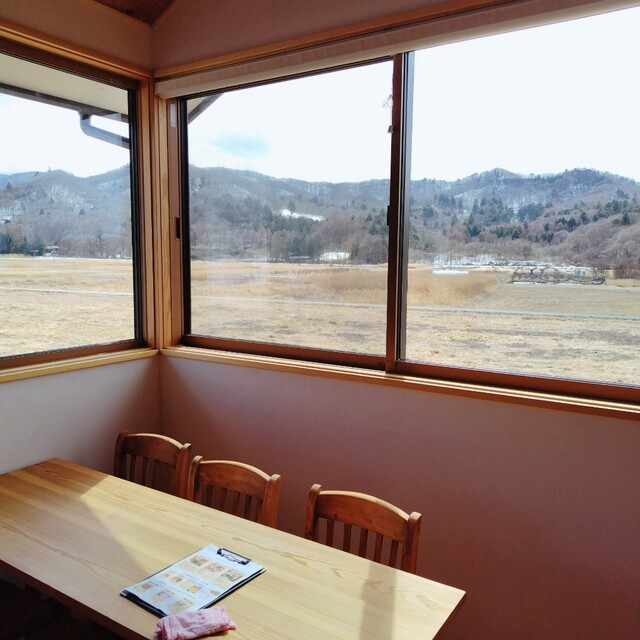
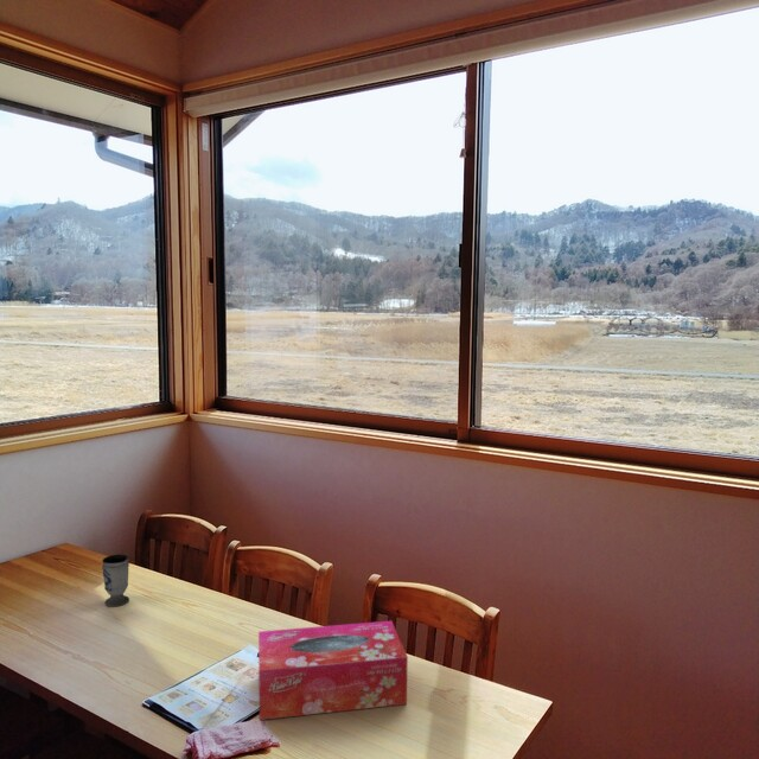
+ tissue box [257,620,409,721]
+ cup [101,554,130,607]
